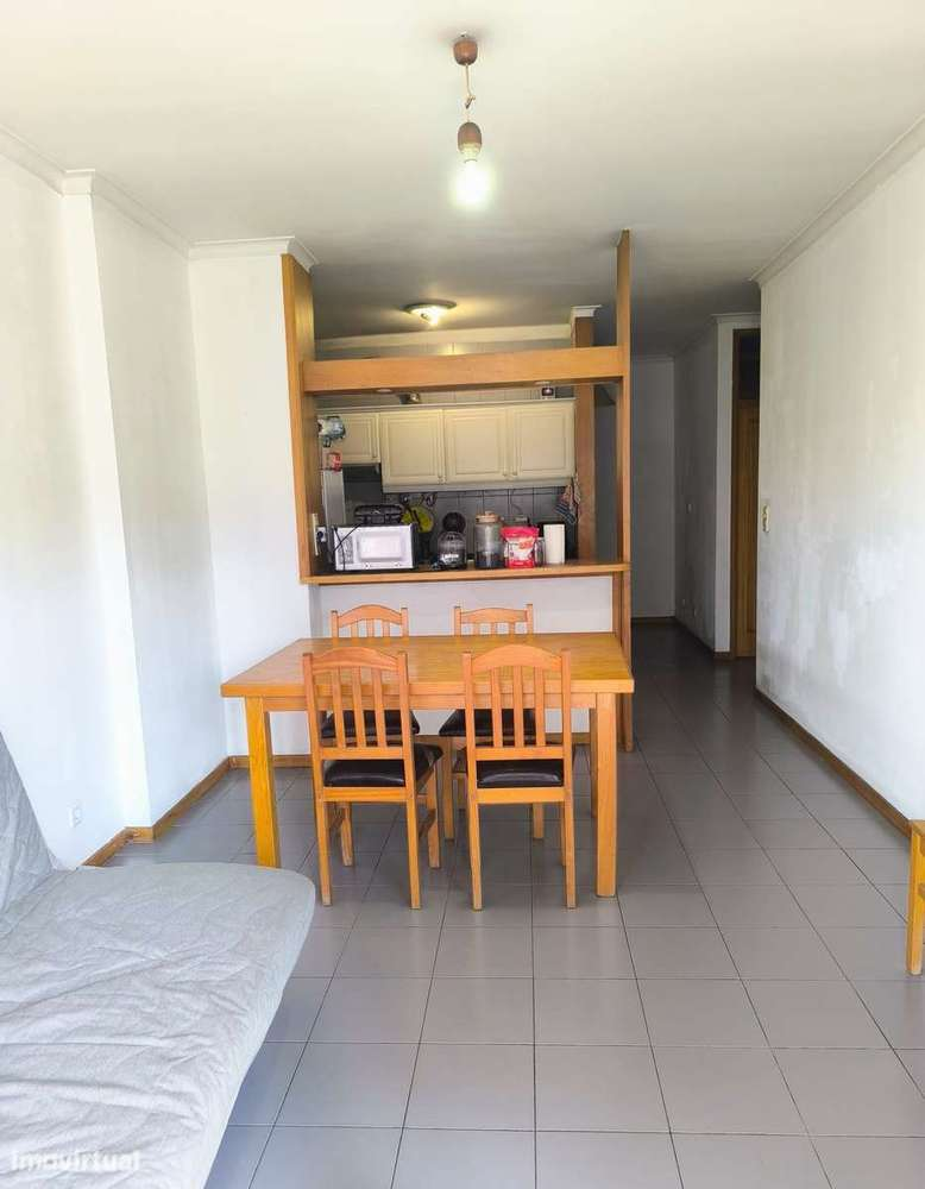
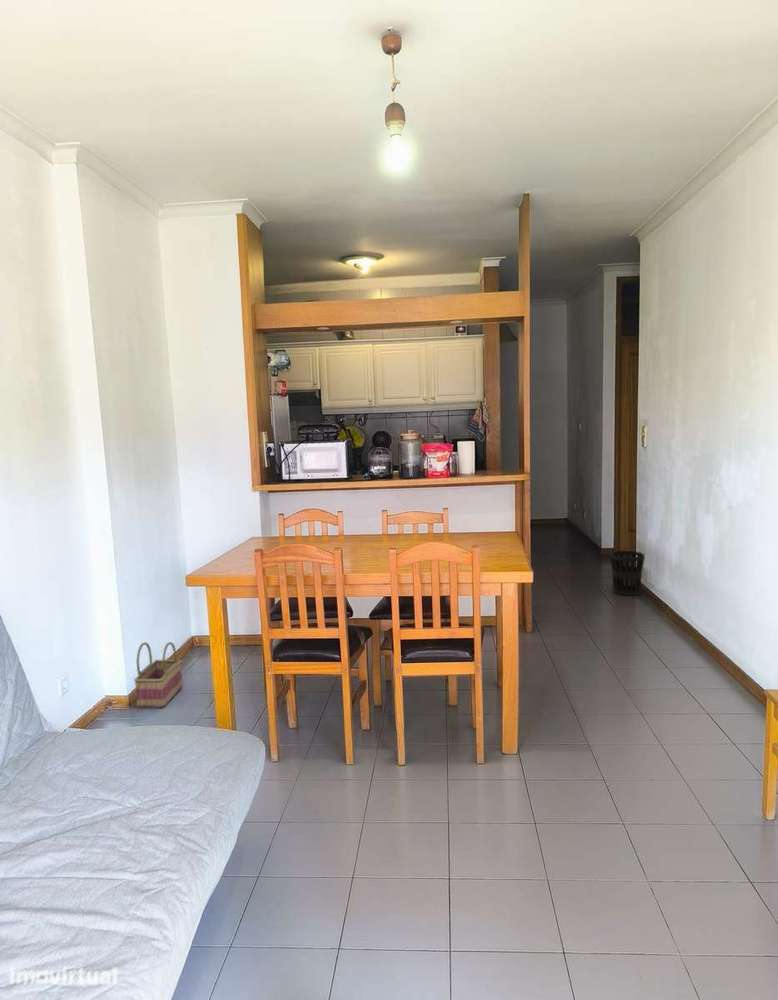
+ basket [133,641,184,709]
+ wastebasket [609,550,646,597]
